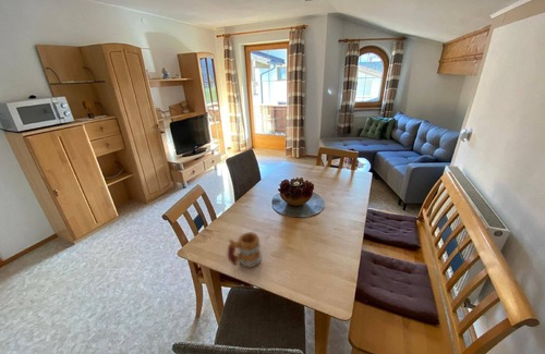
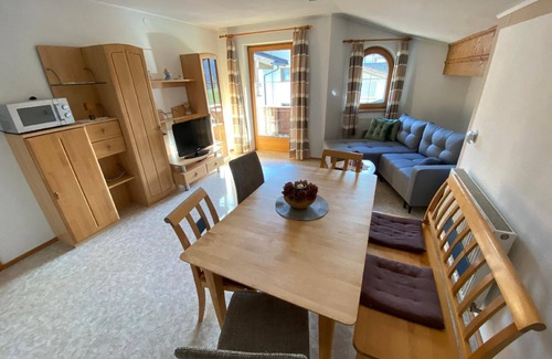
- mug [227,231,263,269]
